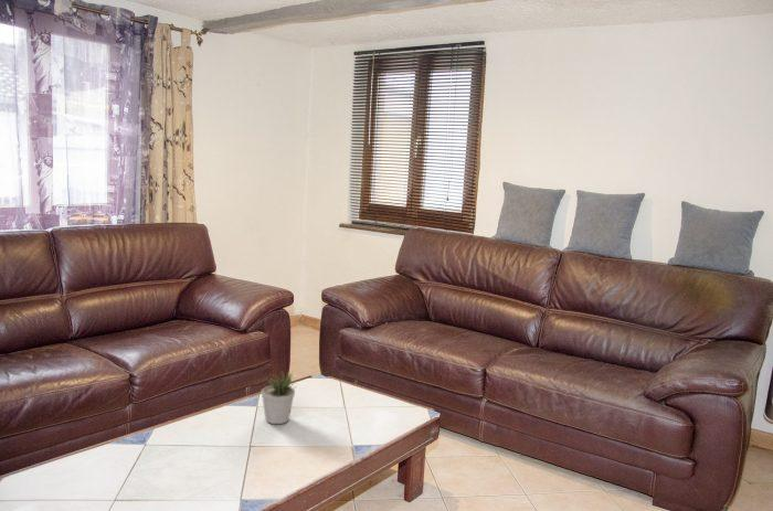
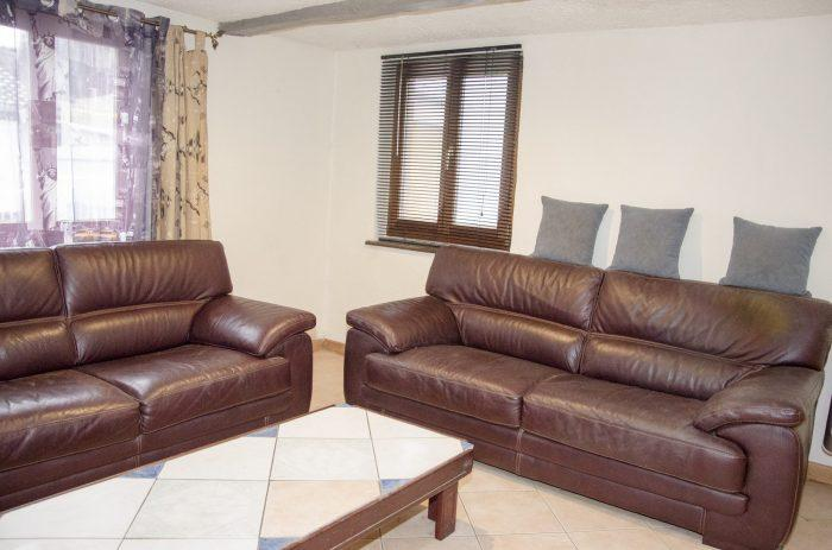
- potted plant [261,371,298,425]
